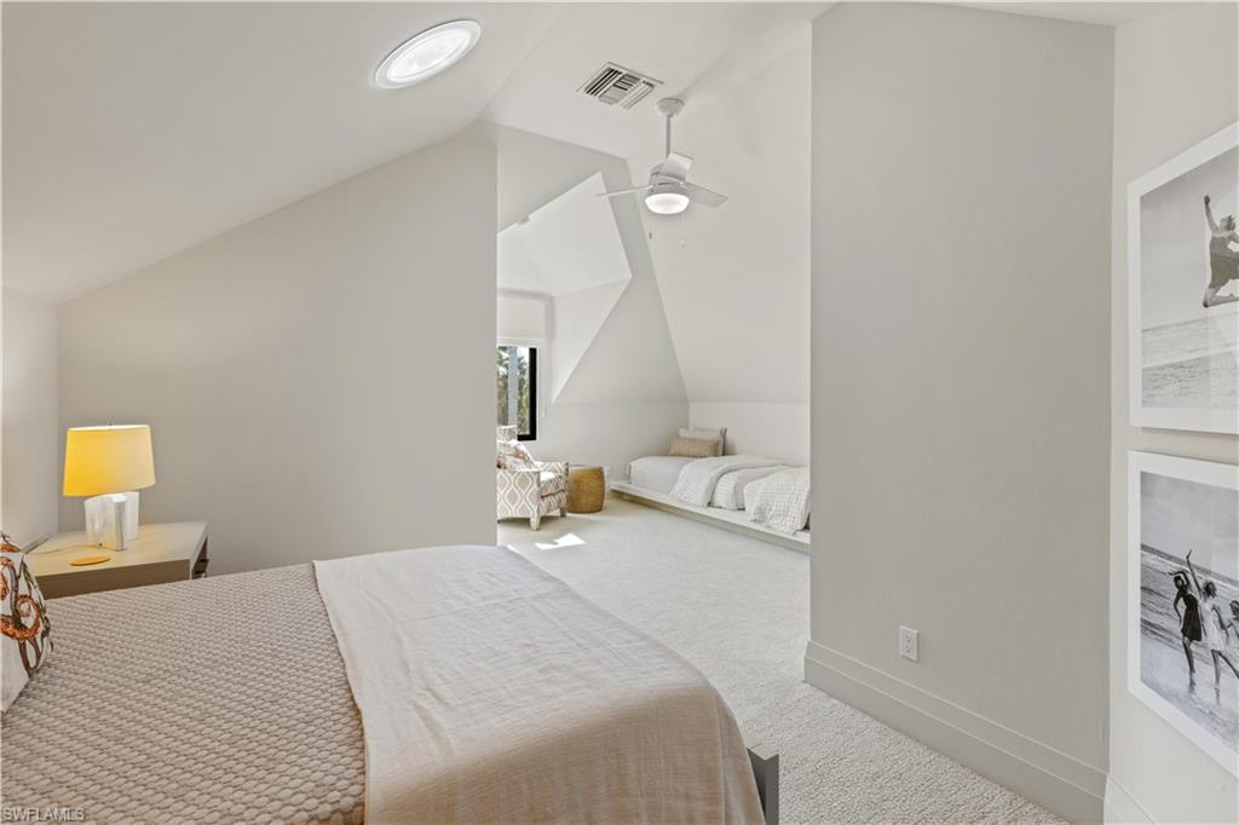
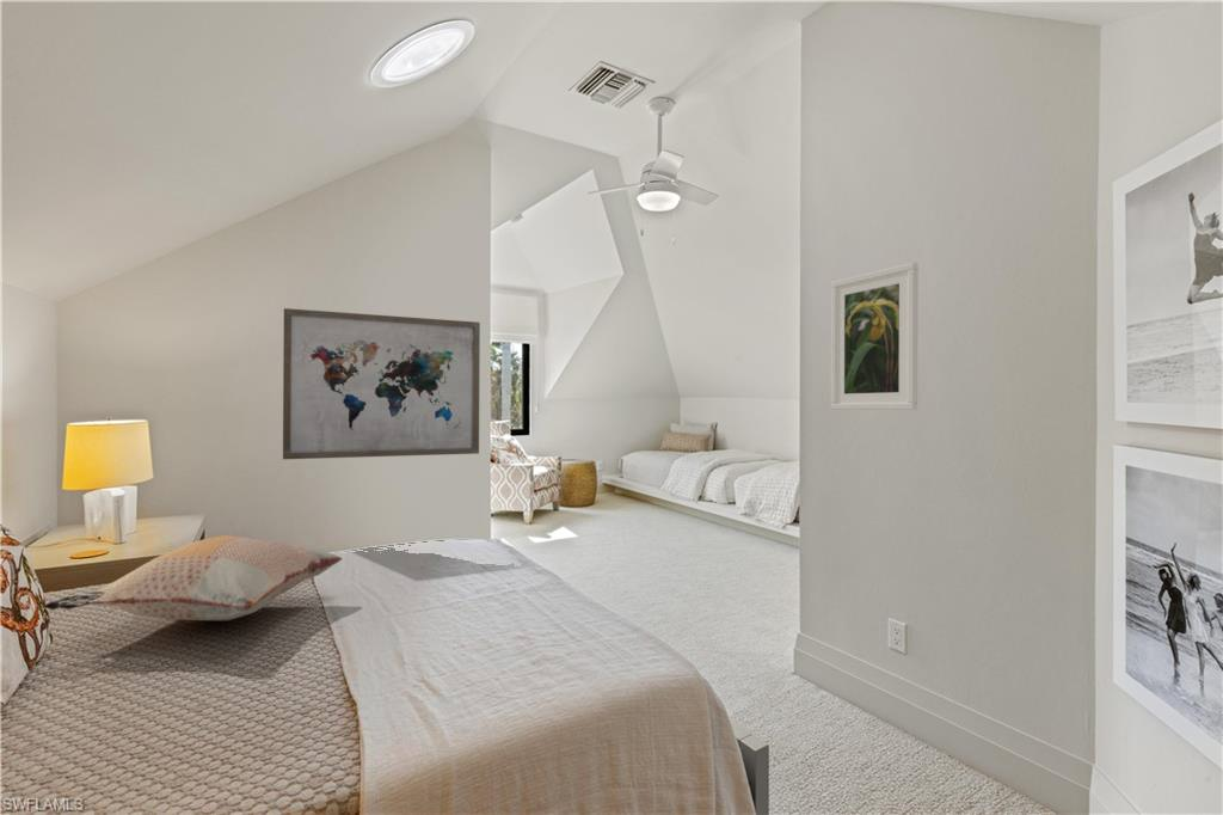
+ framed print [830,262,920,411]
+ wall art [282,307,481,460]
+ decorative pillow [41,534,344,621]
